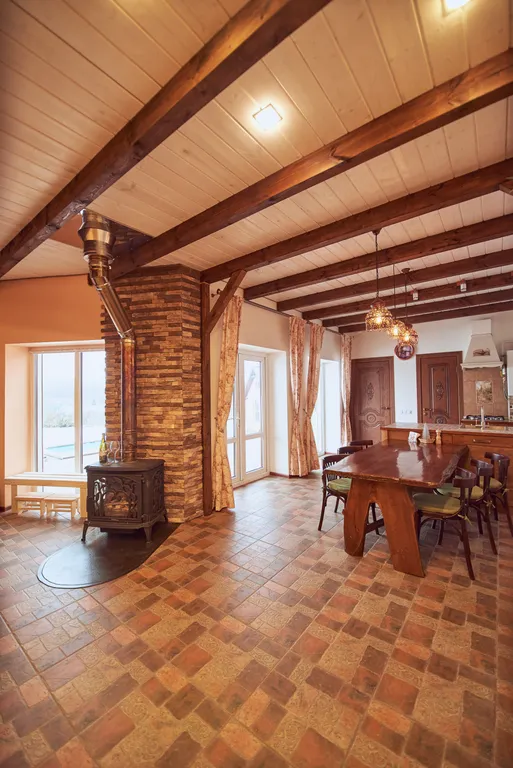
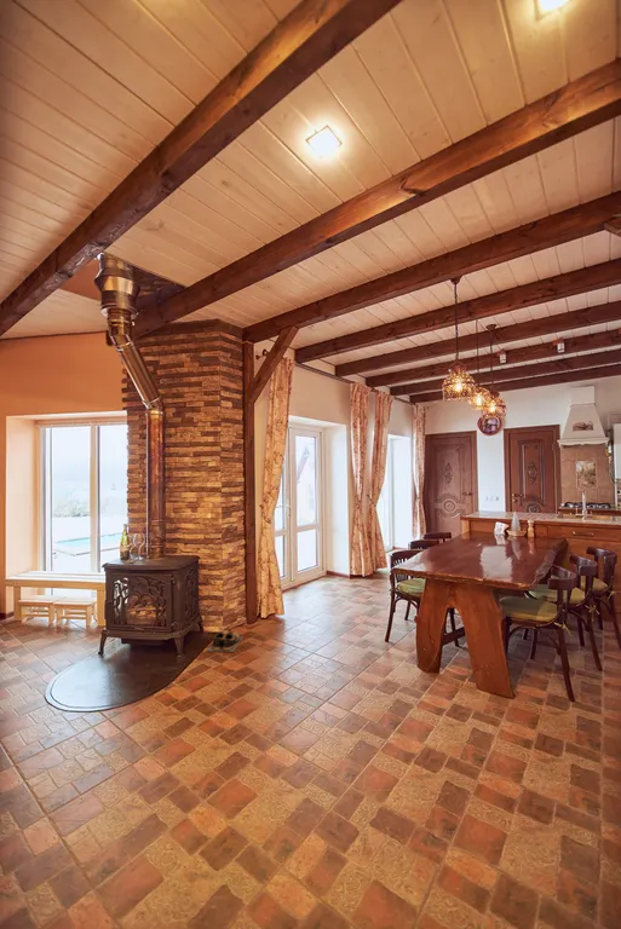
+ shoes [207,629,243,653]
